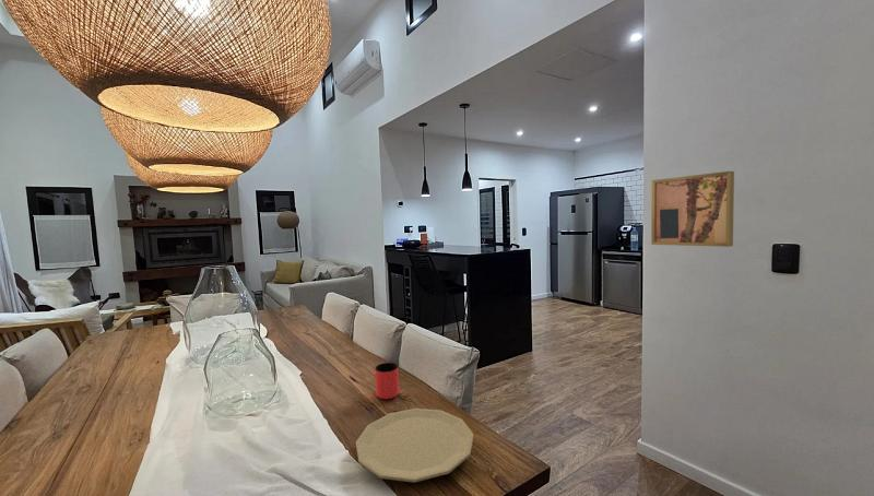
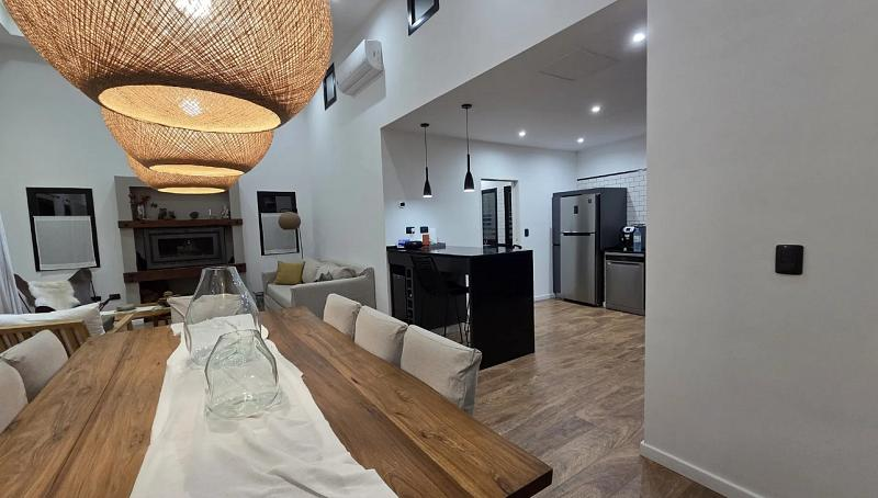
- cup [374,362,400,400]
- wall art [650,170,735,248]
- plate [355,408,474,483]
